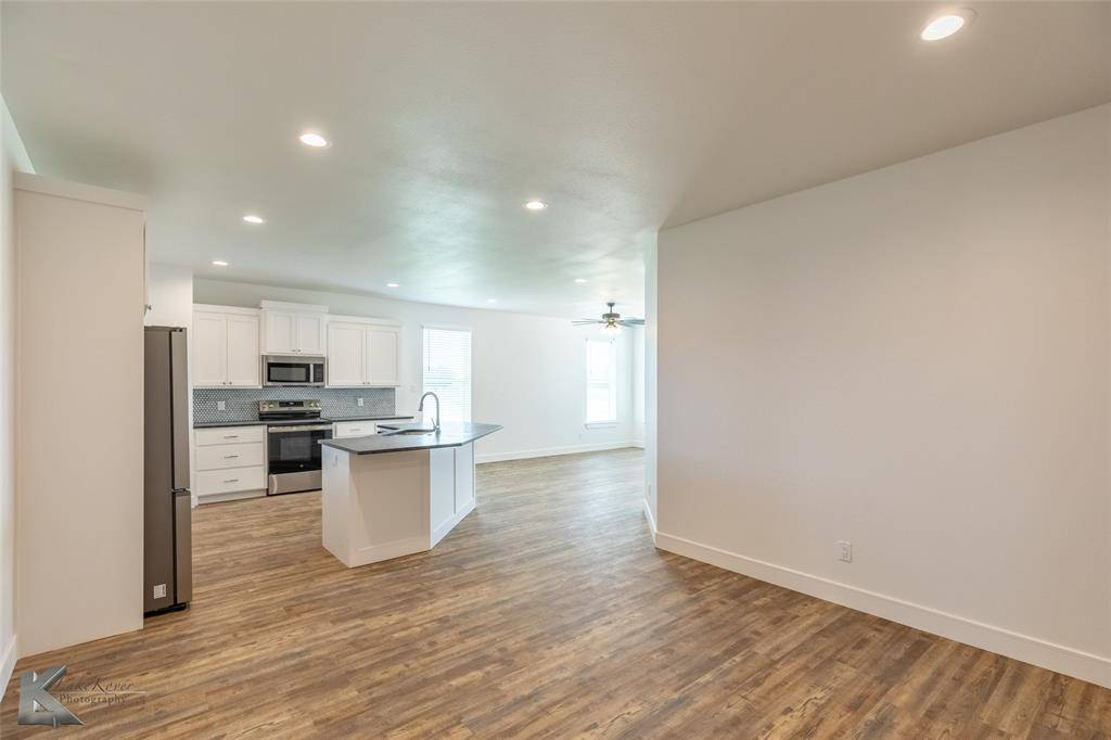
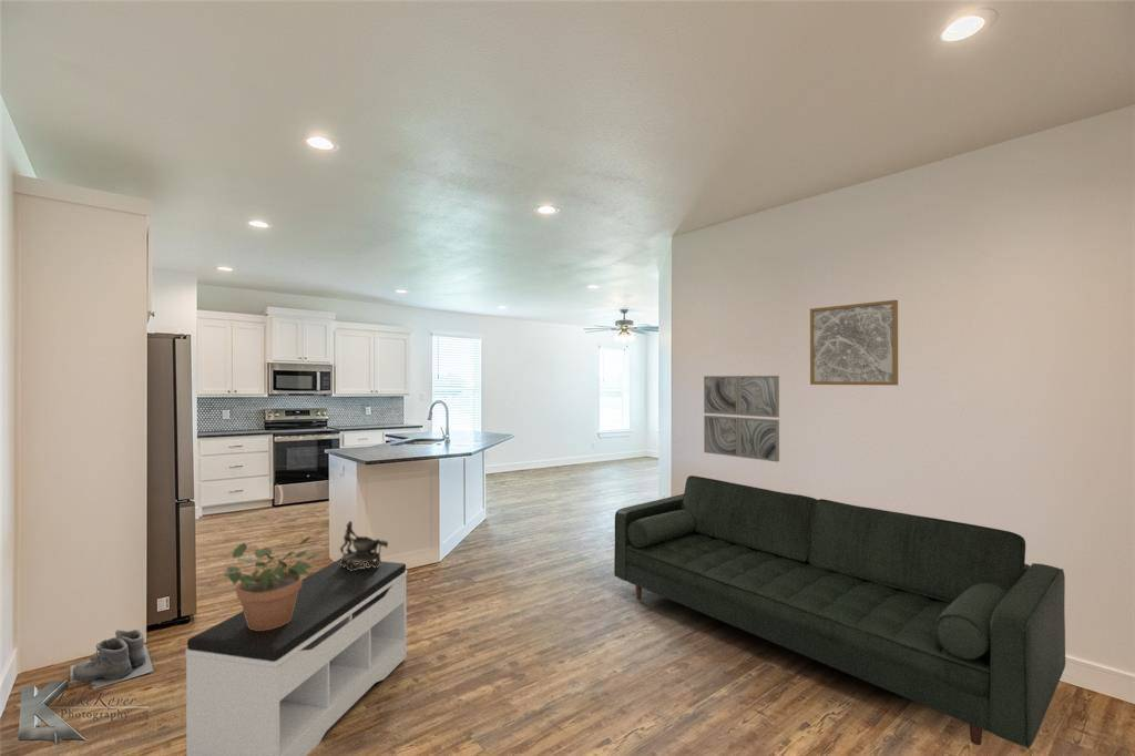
+ boots [69,629,154,691]
+ decorative bowl [339,520,389,571]
+ wall art [703,375,780,463]
+ sofa [613,474,1066,750]
+ potted plant [223,532,324,631]
+ bench [185,558,408,756]
+ wall art [809,299,899,386]
